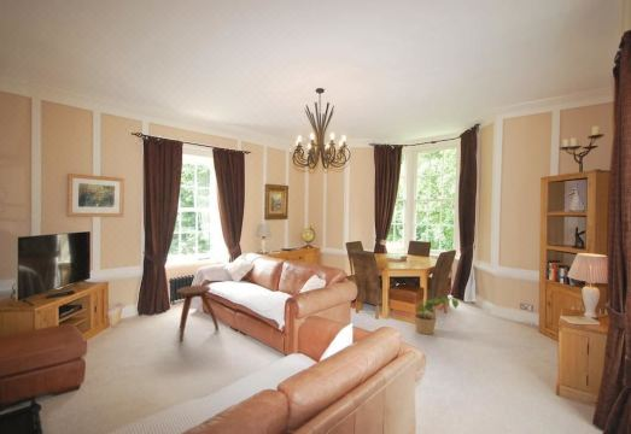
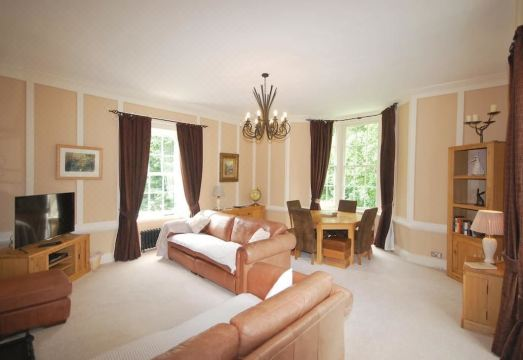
- stool [176,285,220,344]
- potted plant [413,297,460,335]
